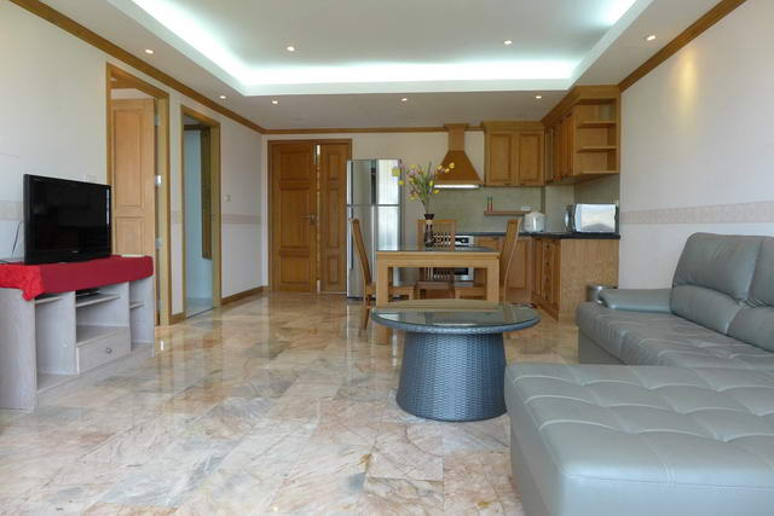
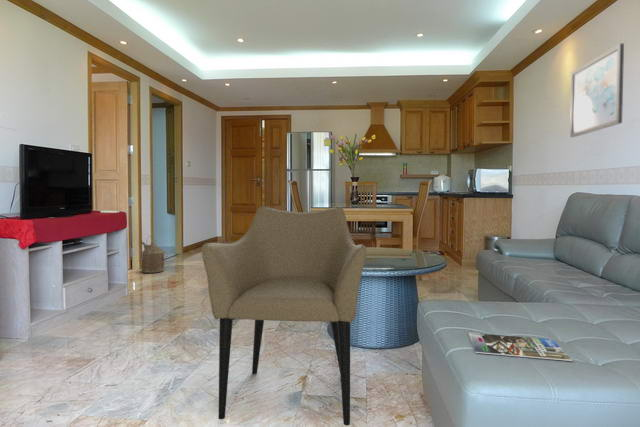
+ watering can [140,235,168,274]
+ armchair [201,205,368,426]
+ wall art [569,42,625,138]
+ magazine [468,332,573,362]
